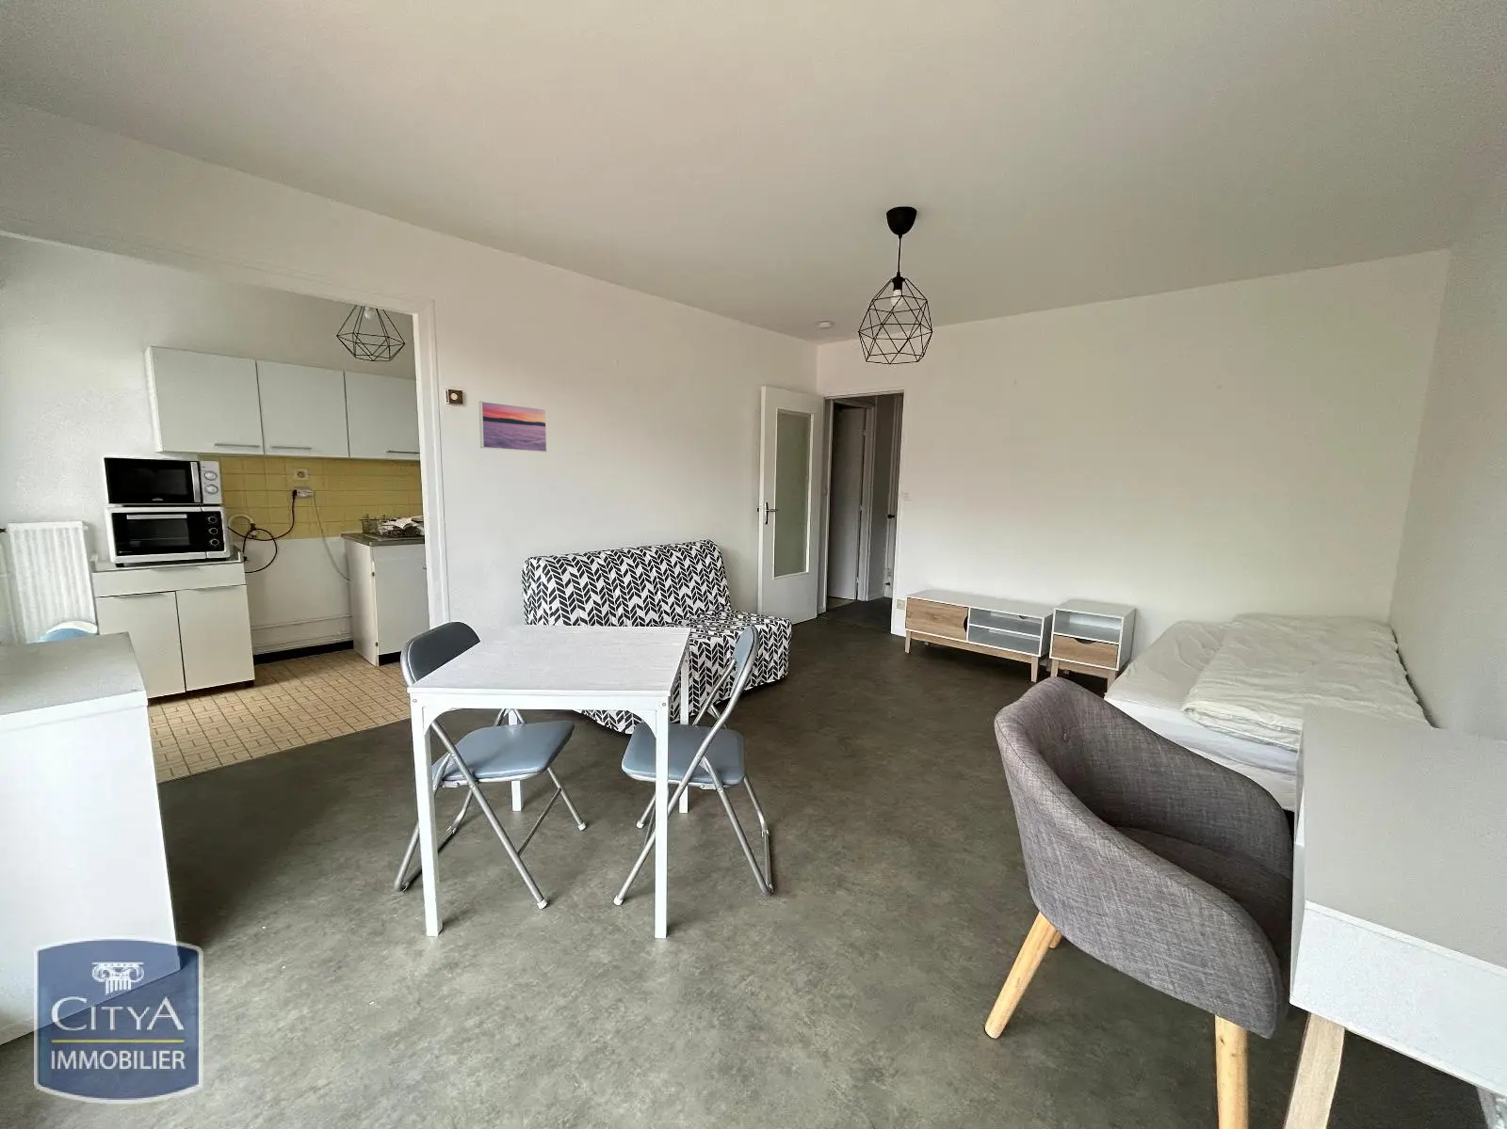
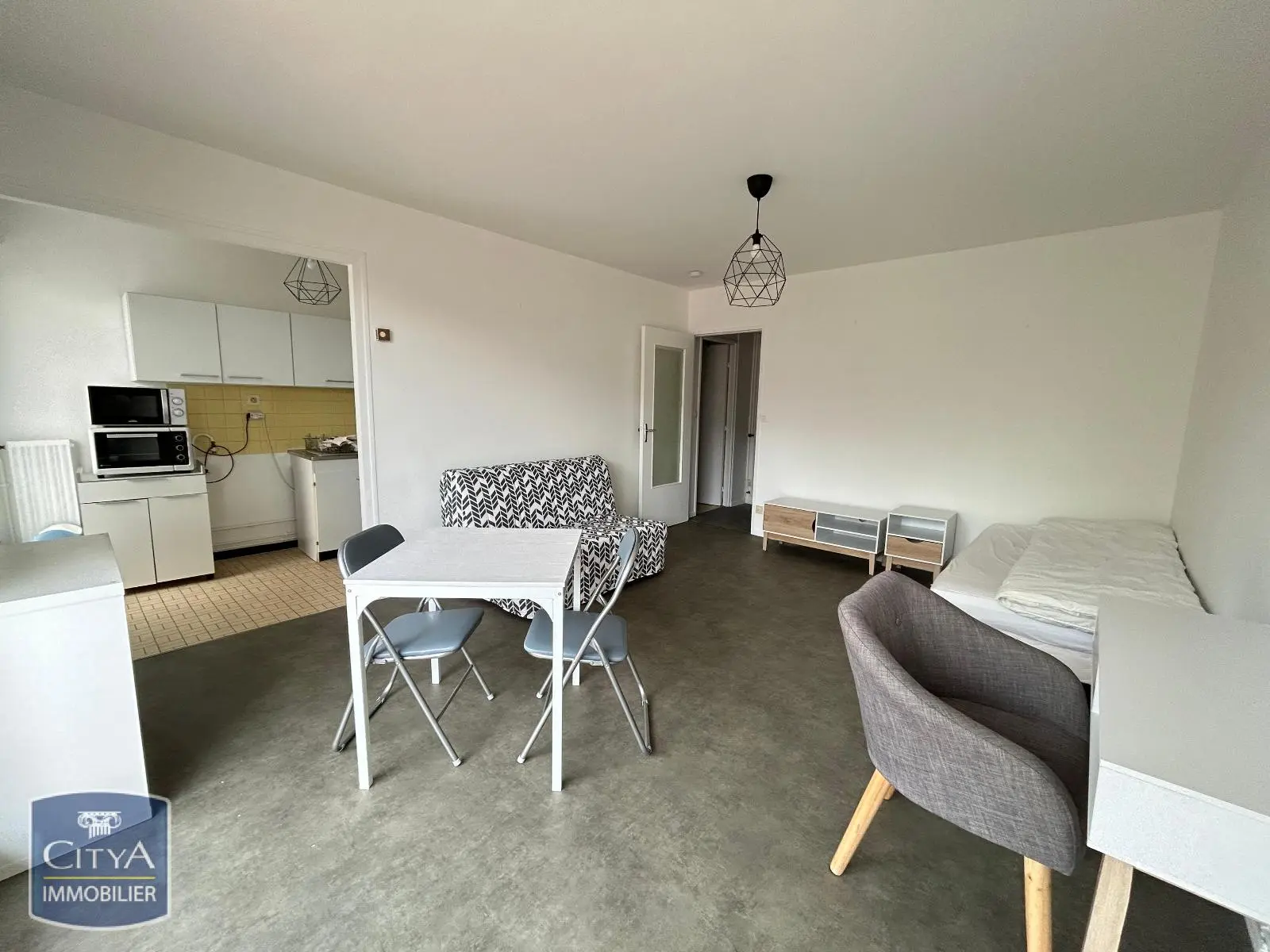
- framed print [478,400,548,453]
